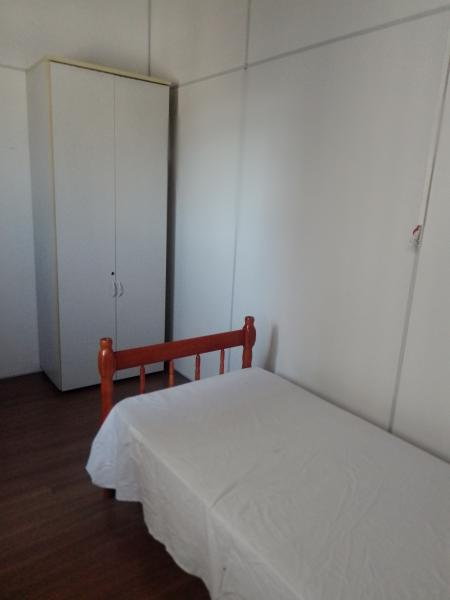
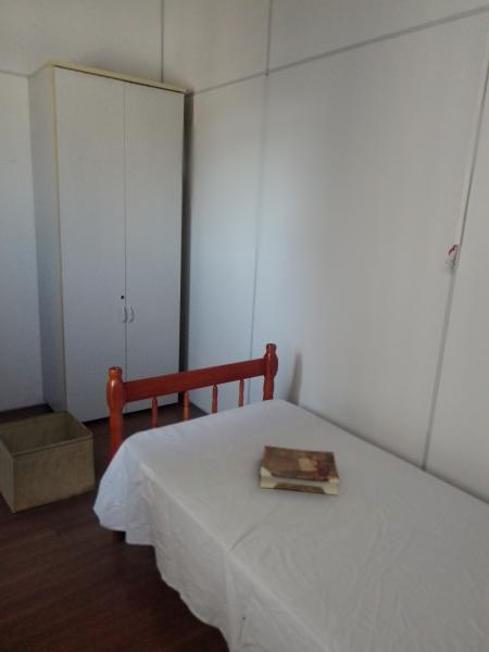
+ book [259,444,340,497]
+ storage bin [0,409,97,514]
